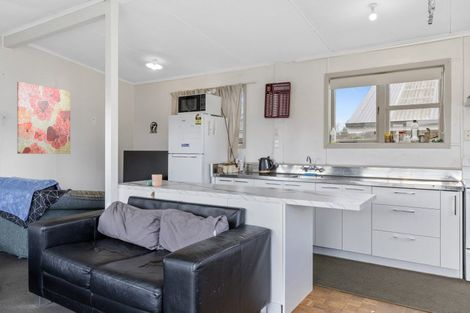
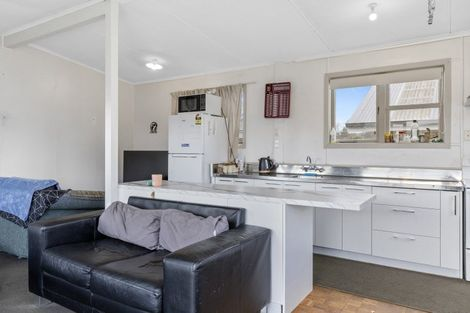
- wall art [16,81,71,155]
